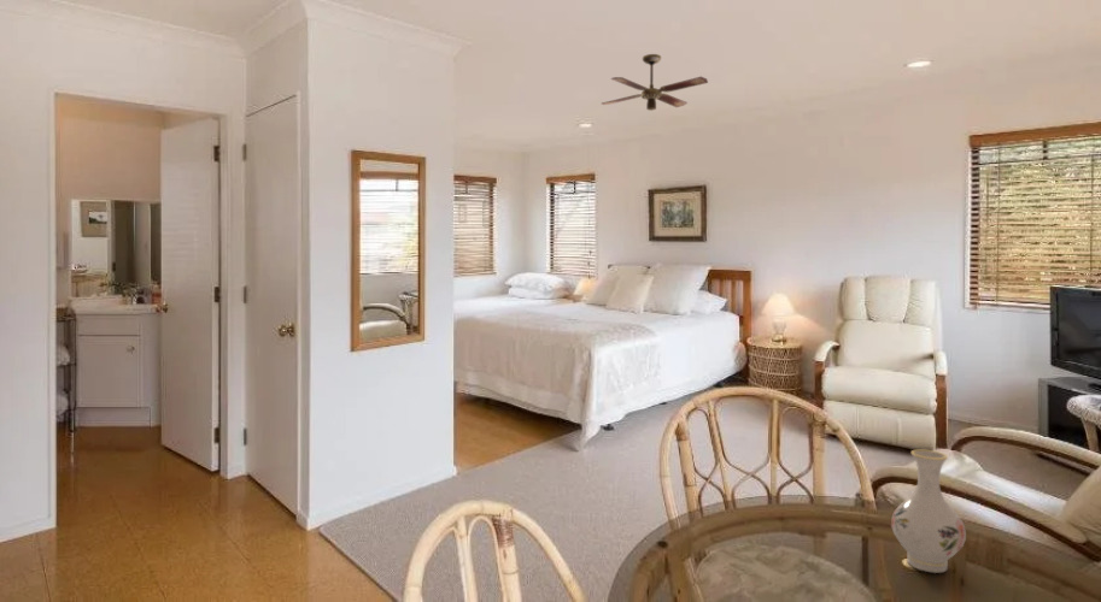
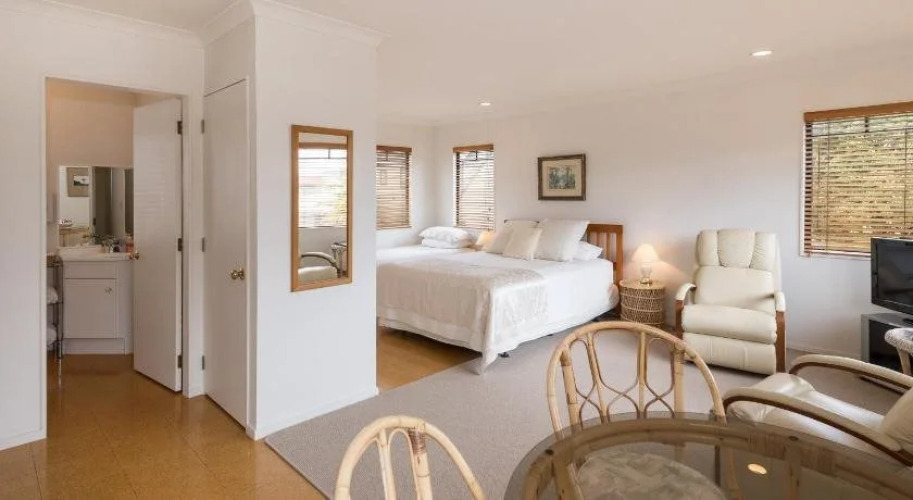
- ceiling fan [601,53,709,112]
- vase [890,449,967,574]
